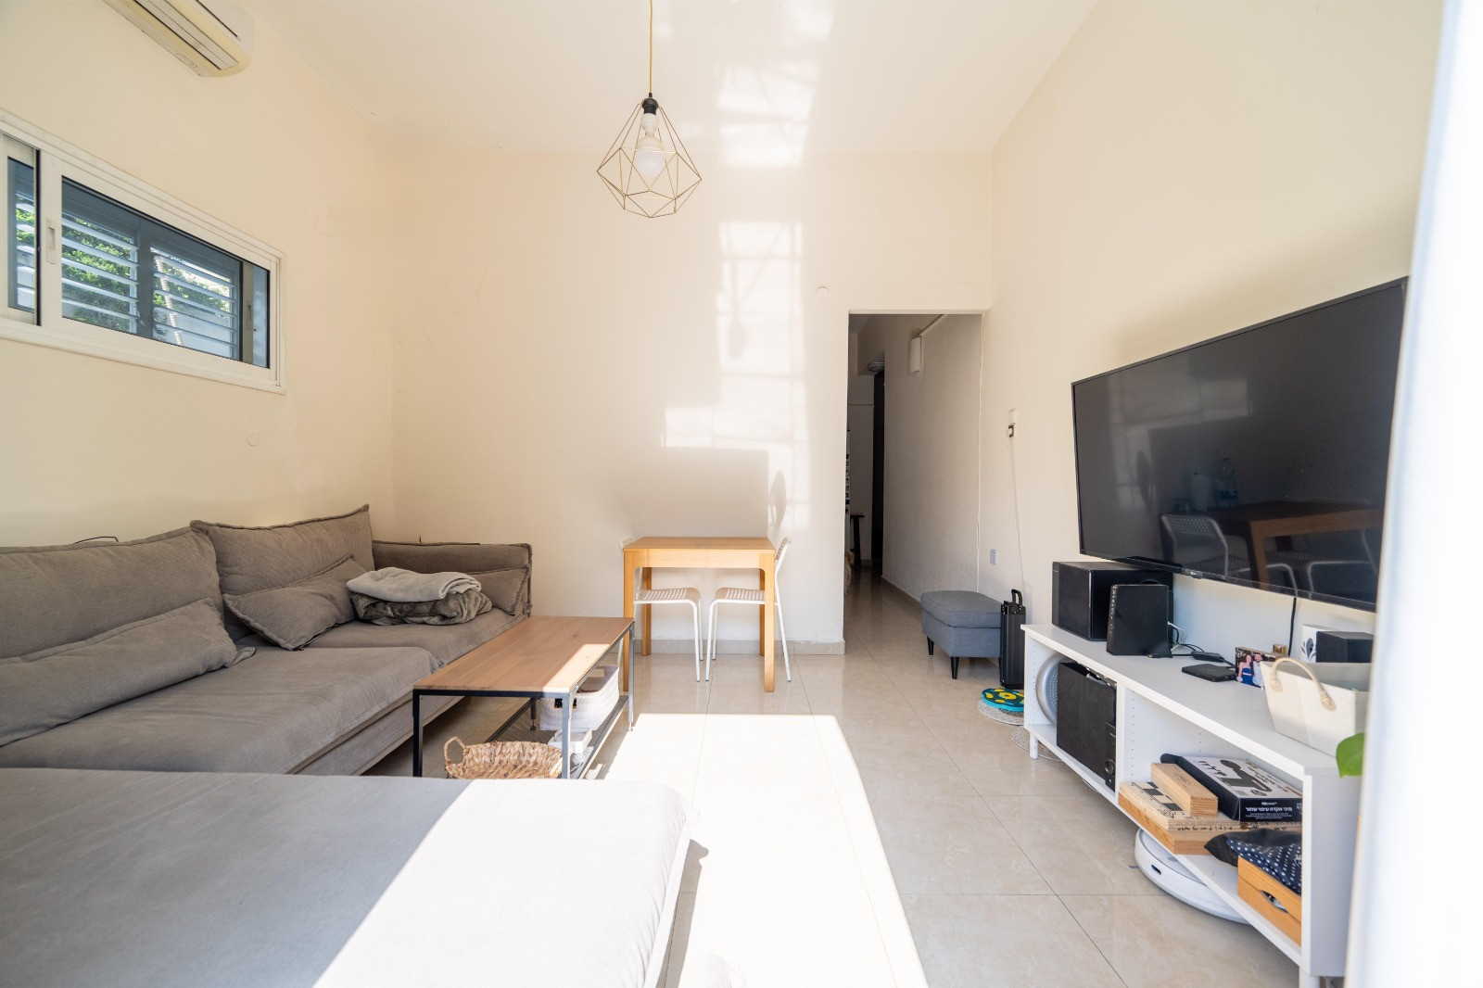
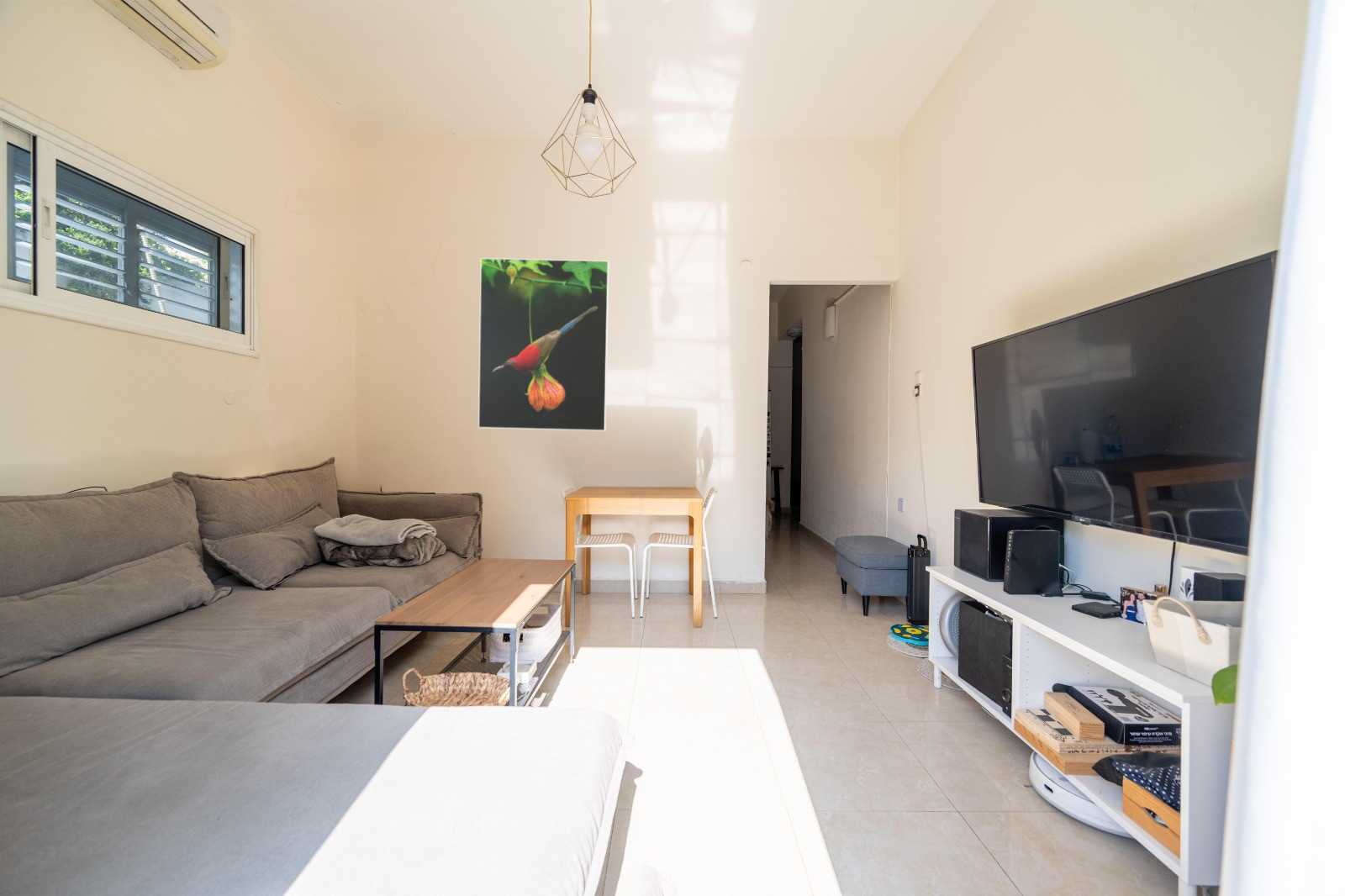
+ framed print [477,257,609,432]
